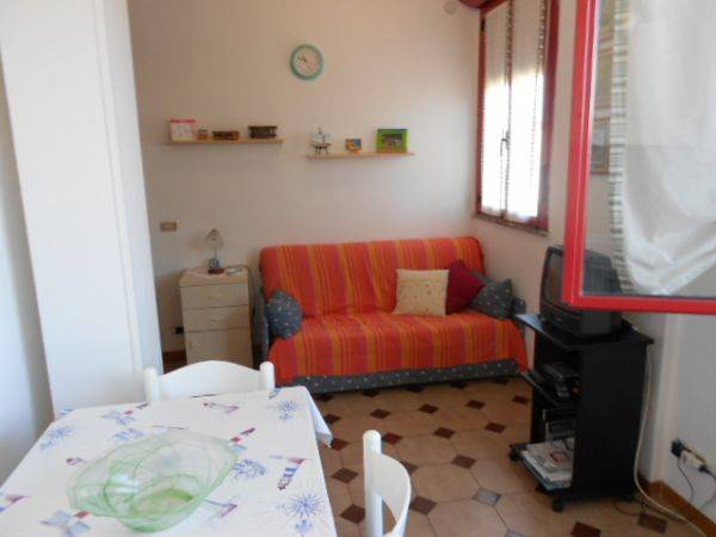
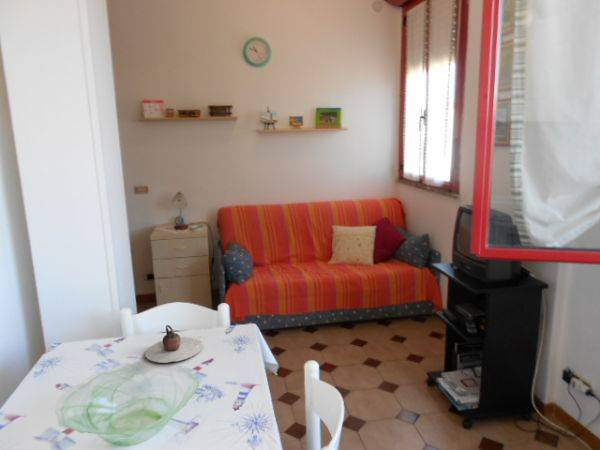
+ teapot [144,324,204,364]
